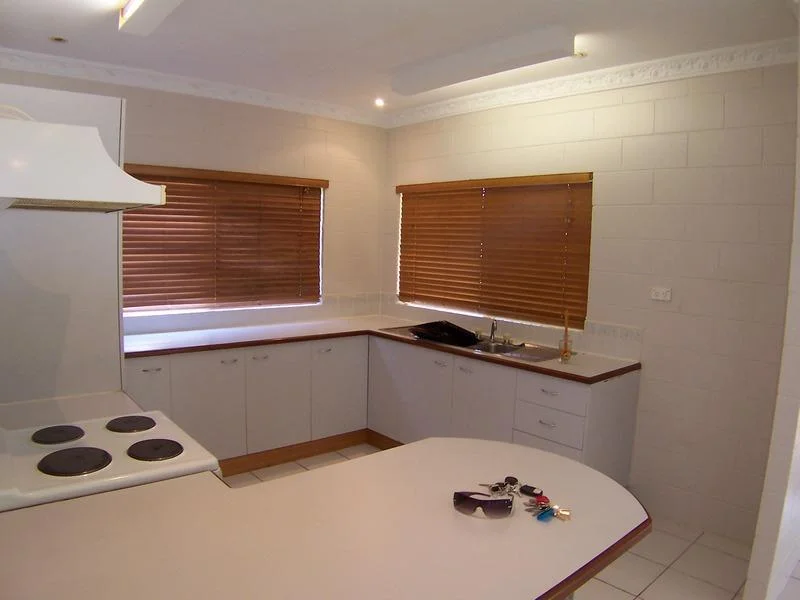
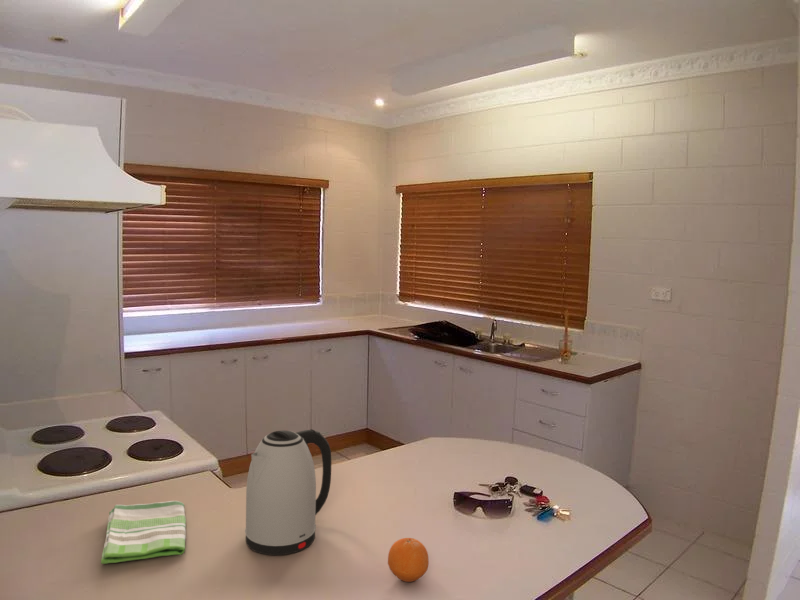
+ fruit [387,537,430,583]
+ dish towel [100,500,187,565]
+ kettle [244,428,332,556]
